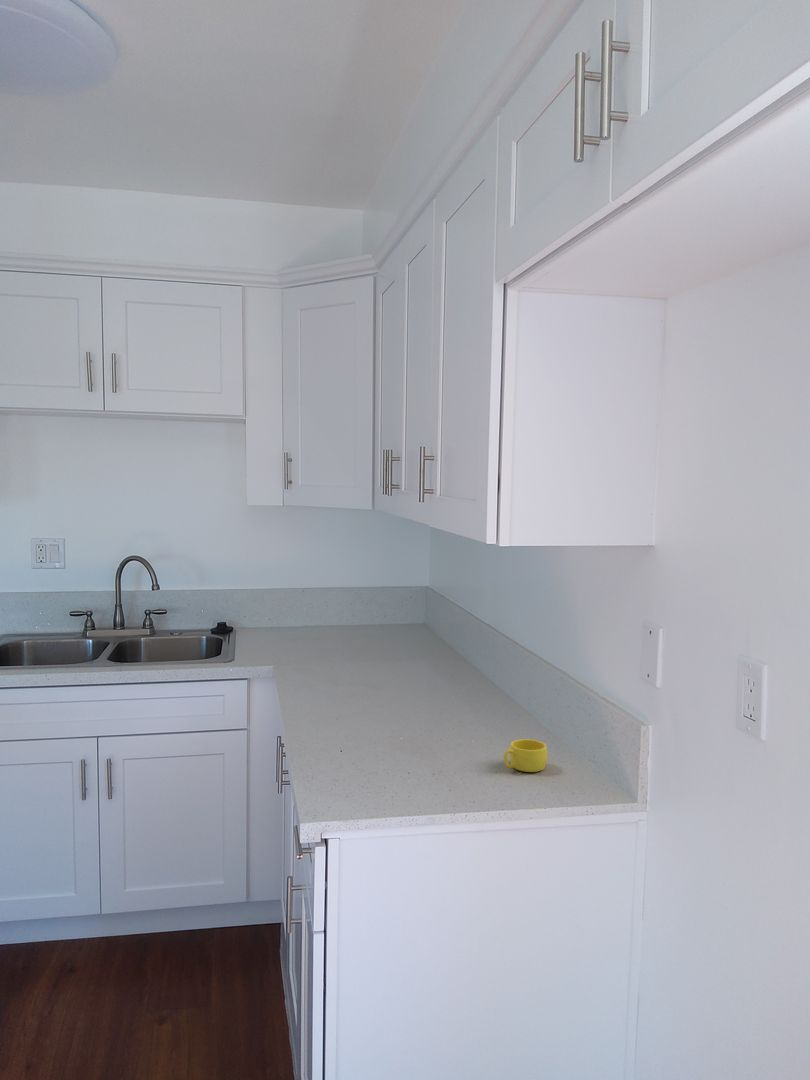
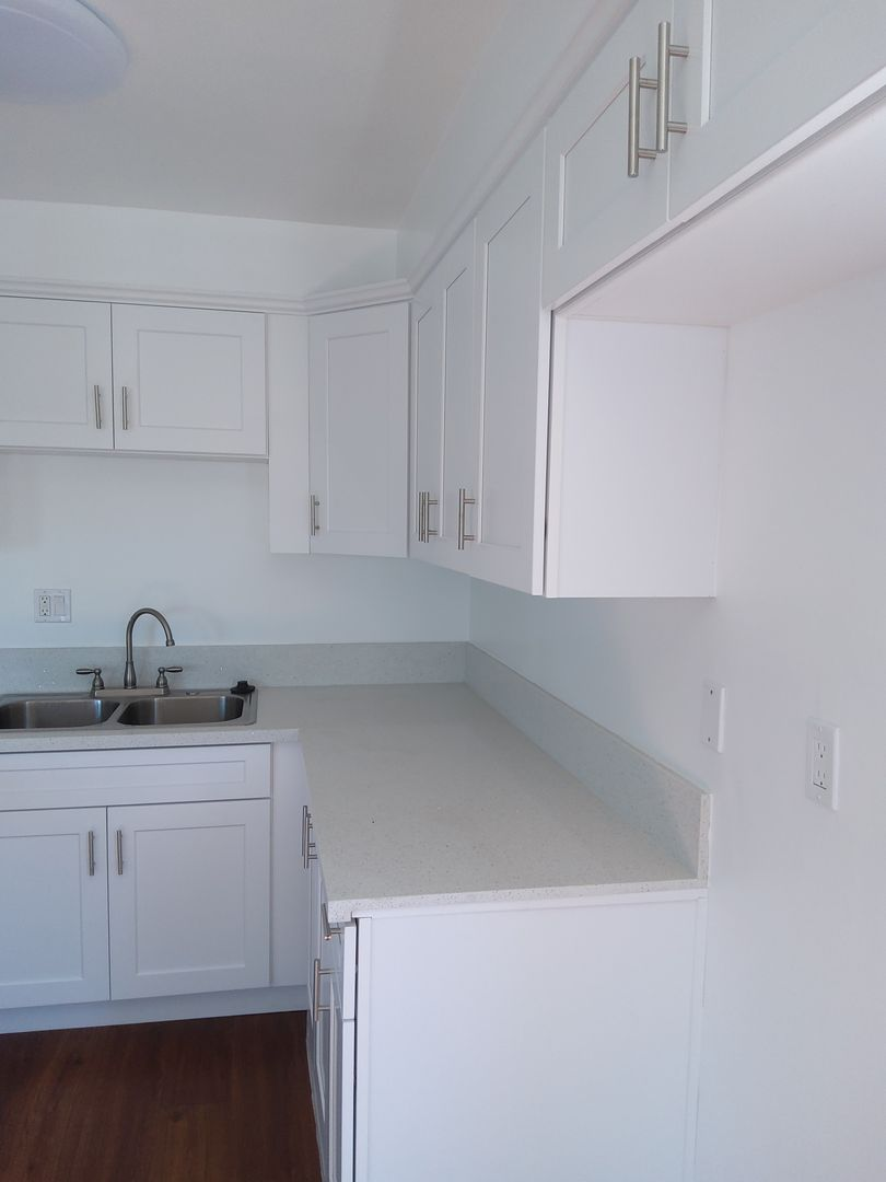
- cup [503,738,549,773]
